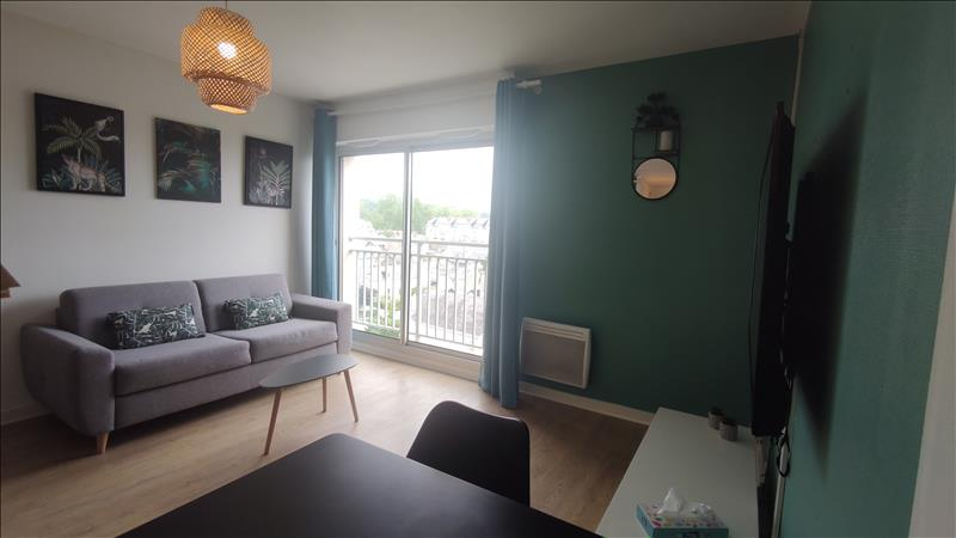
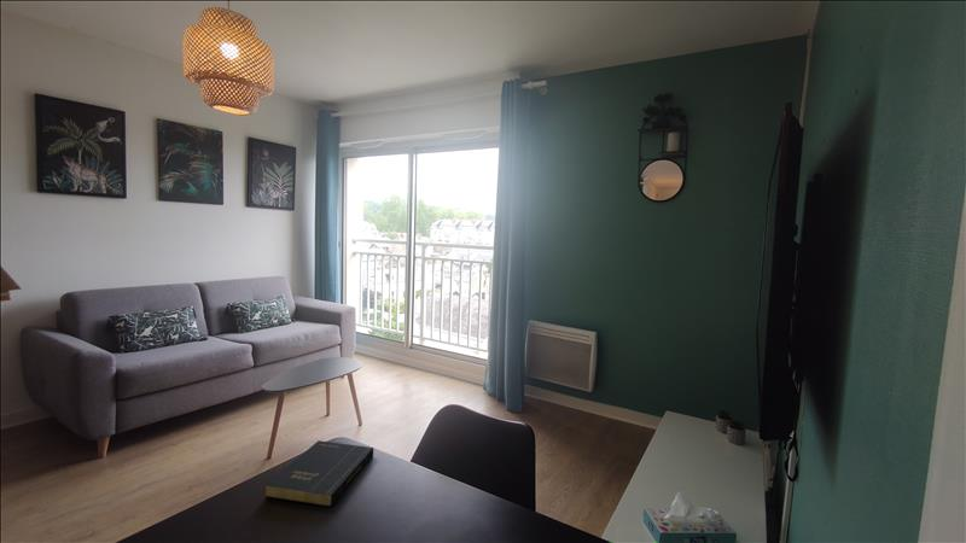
+ book [264,439,374,508]
